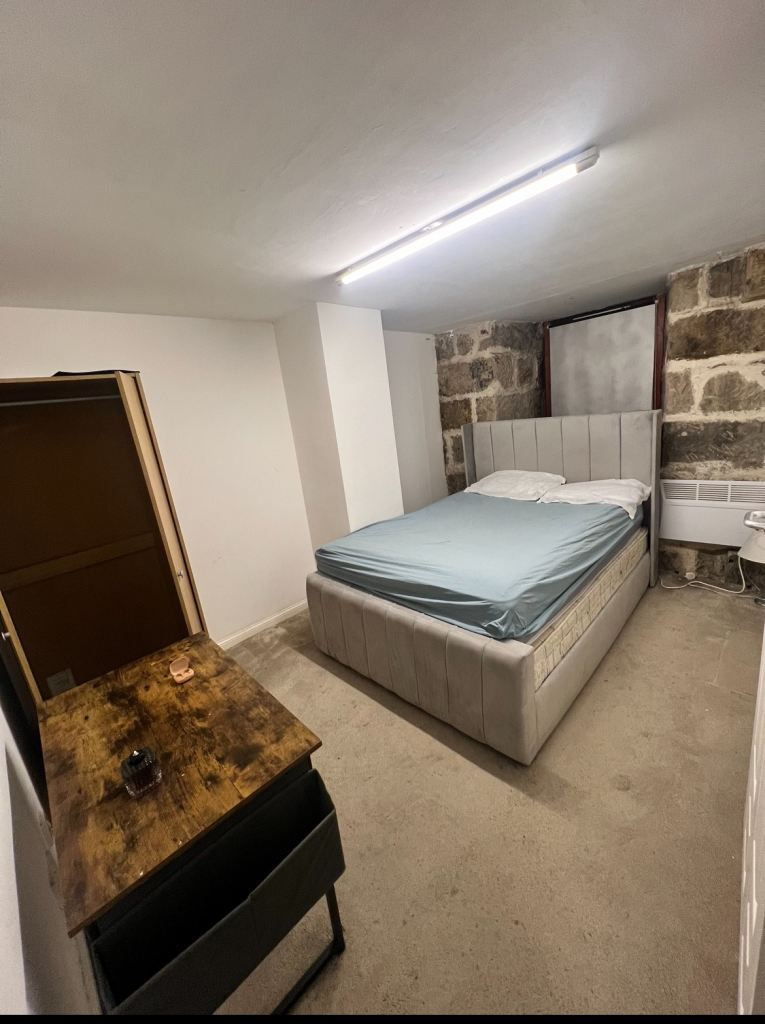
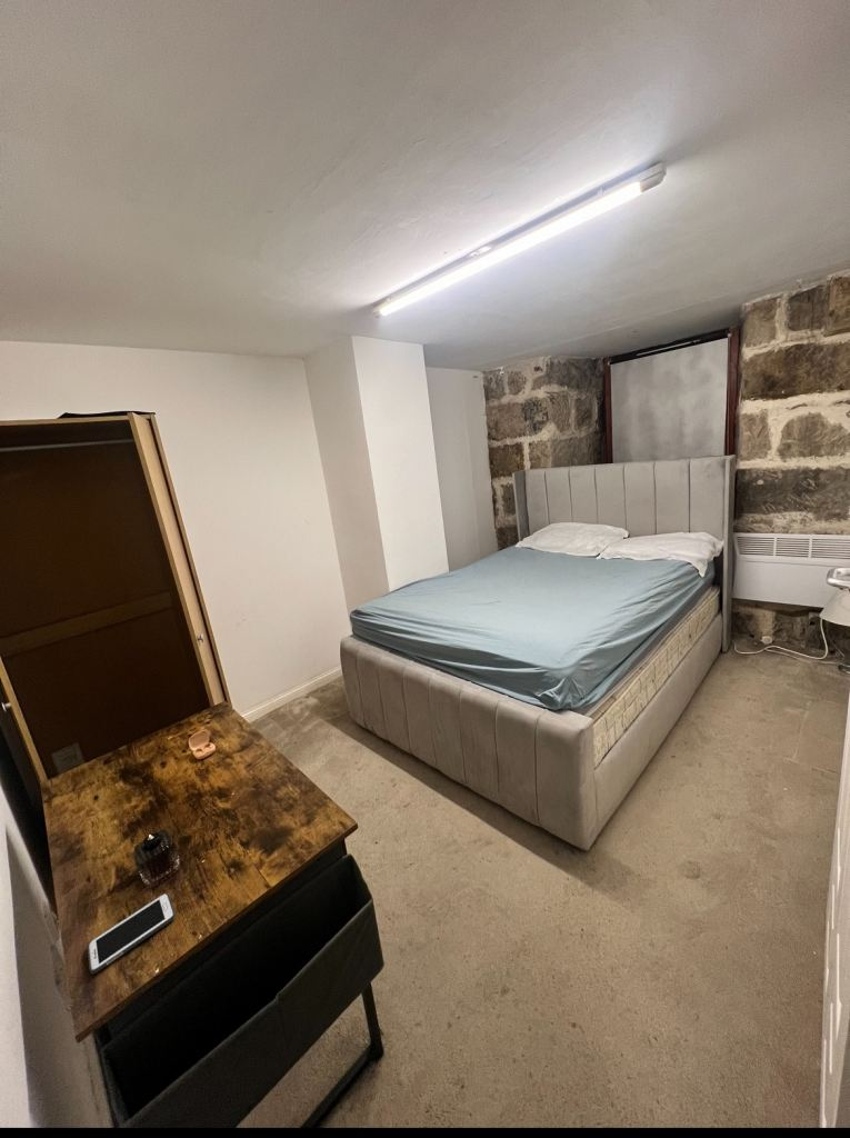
+ cell phone [87,891,177,975]
